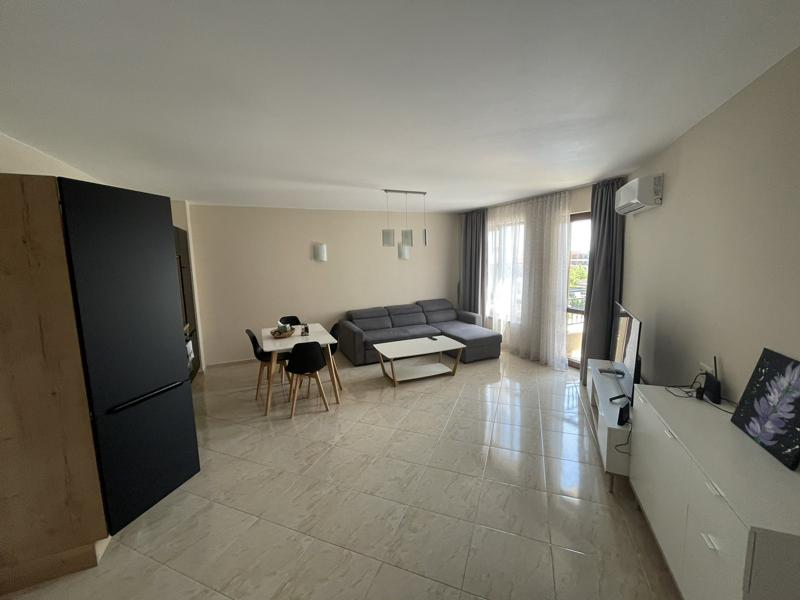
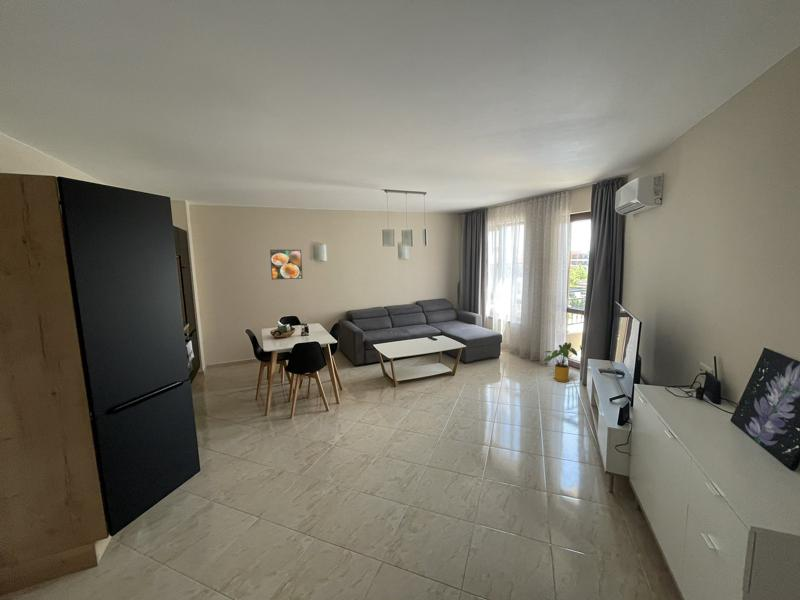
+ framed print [269,249,304,281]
+ house plant [543,342,583,383]
